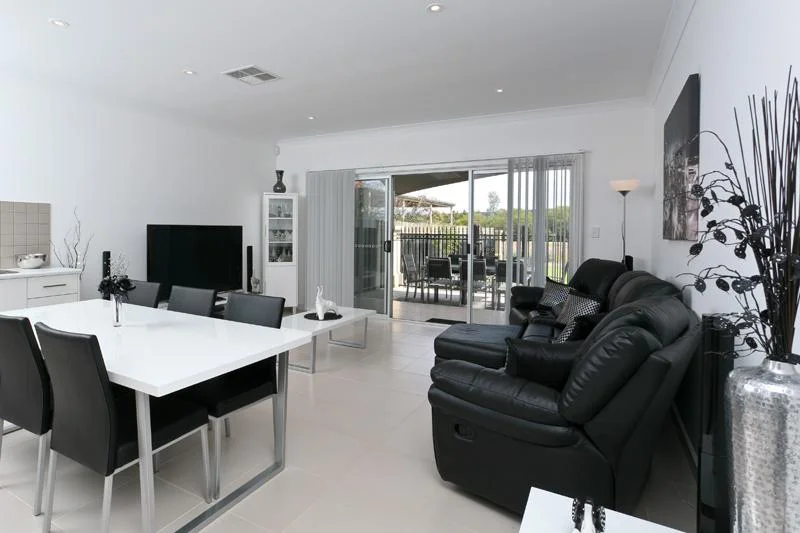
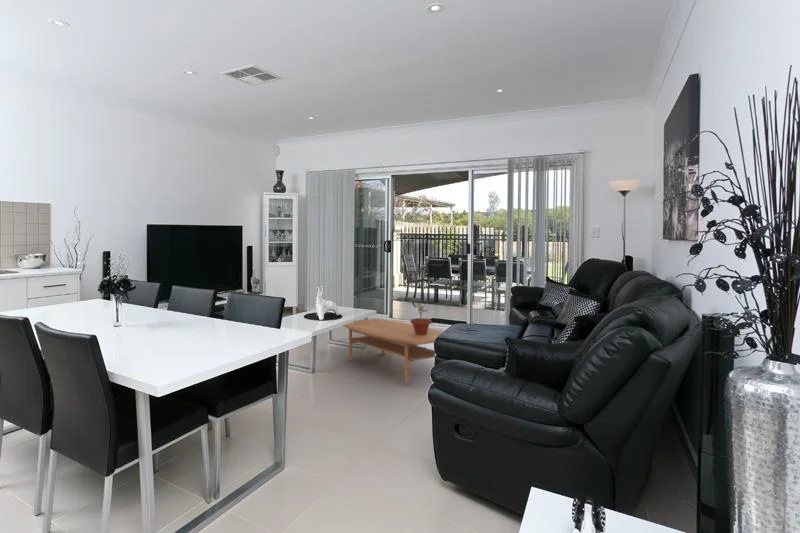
+ coffee table [342,318,444,385]
+ potted plant [410,300,433,335]
